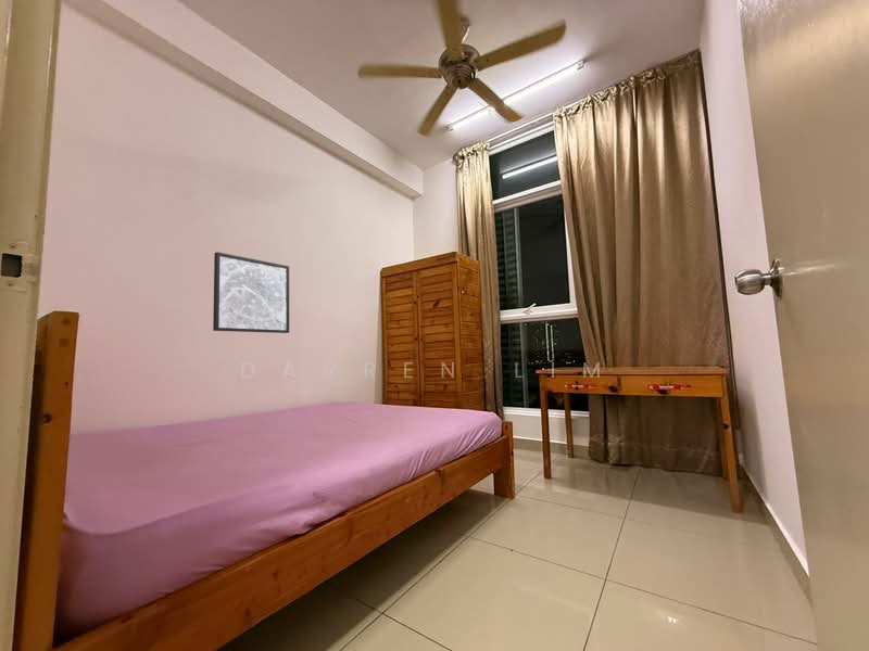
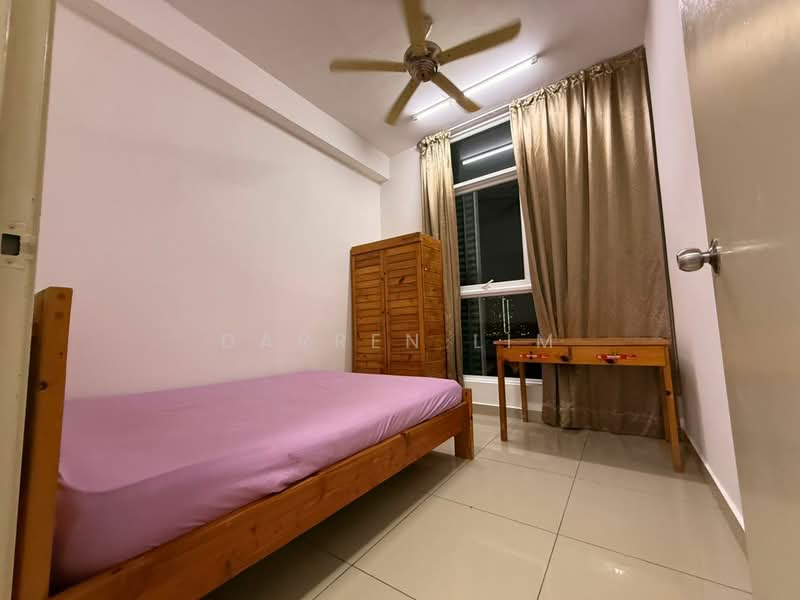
- wall art [212,251,290,334]
